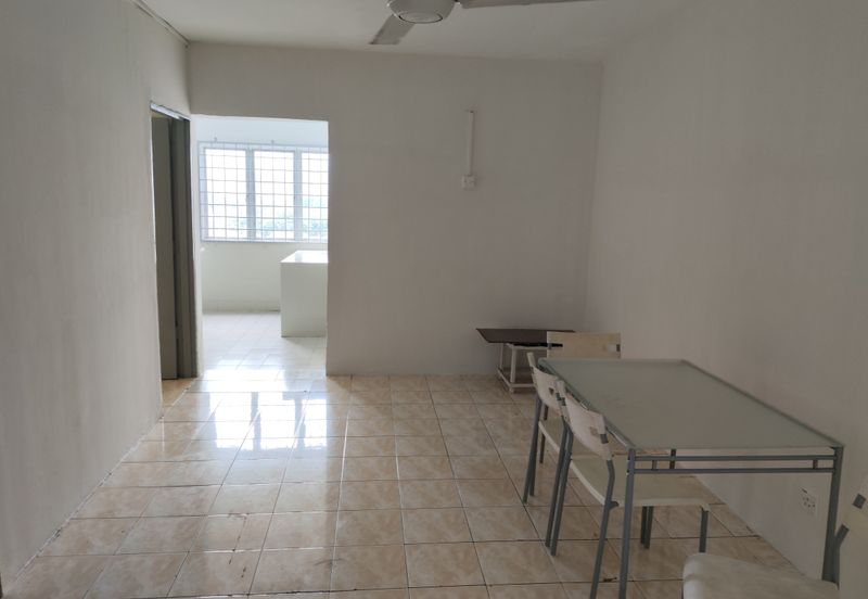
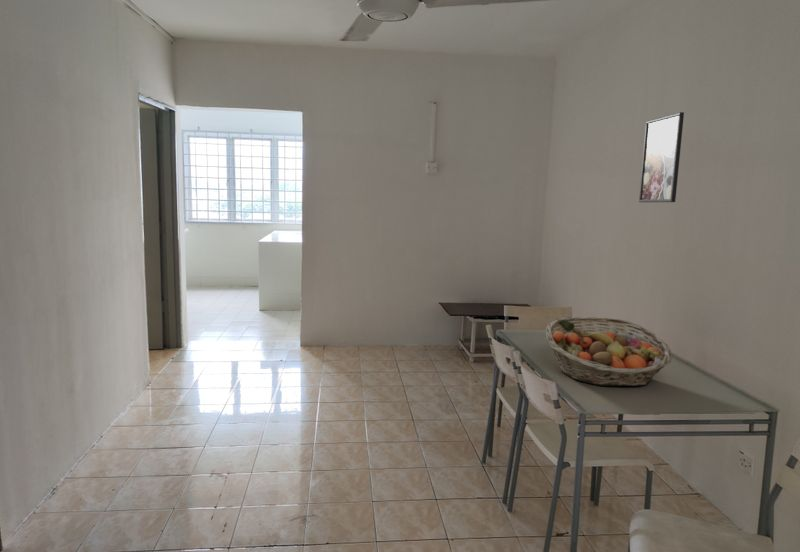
+ fruit basket [545,316,673,387]
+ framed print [638,111,685,203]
